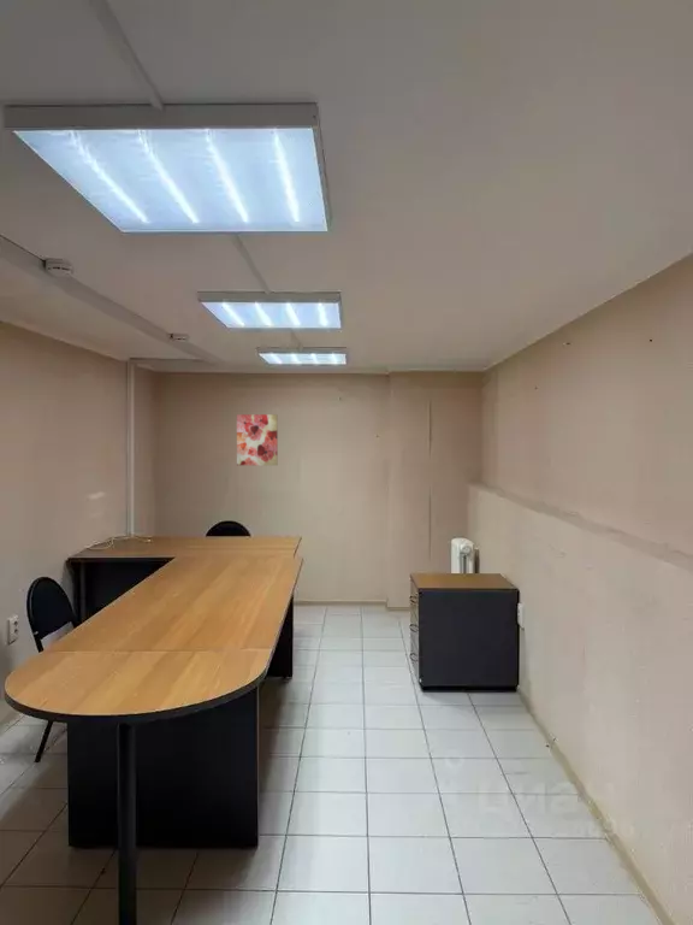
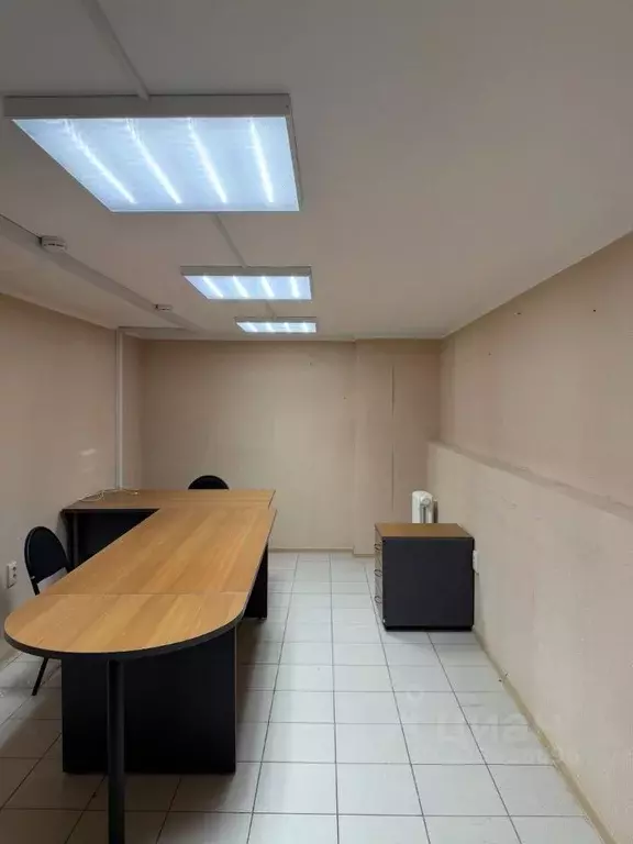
- wall art [236,413,279,466]
